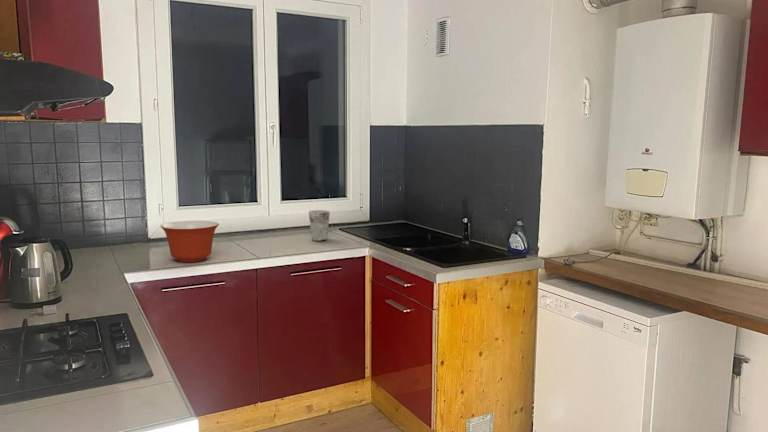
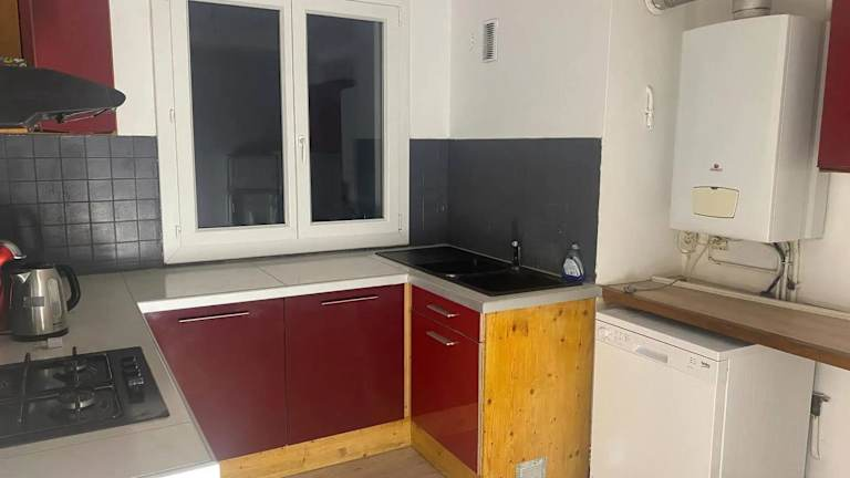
- cup [308,209,331,242]
- mixing bowl [159,220,220,263]
